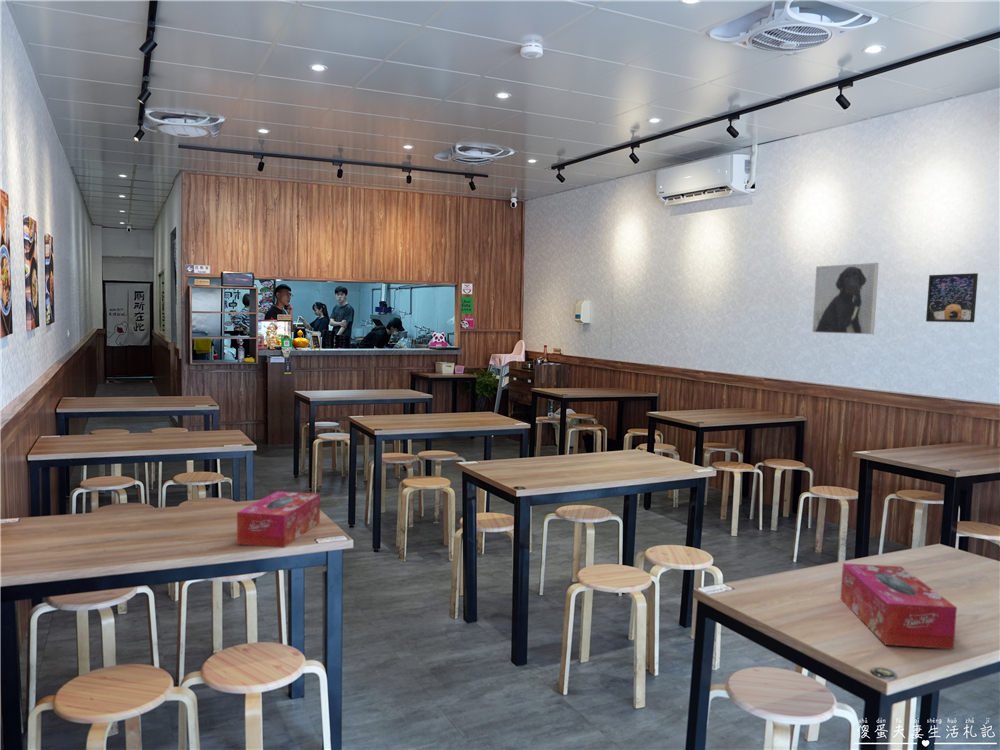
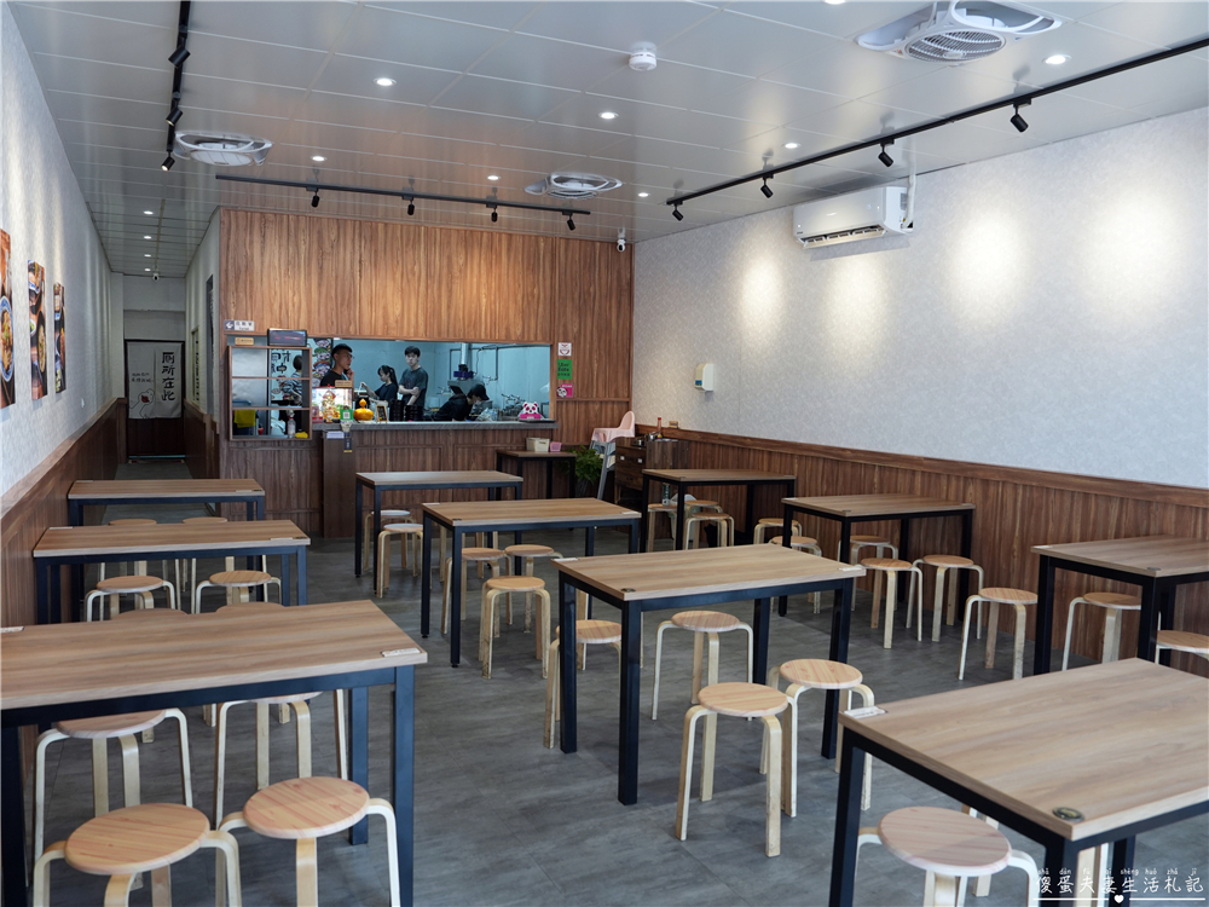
- tissue box [840,562,958,650]
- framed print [925,272,979,323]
- tissue box [236,490,321,549]
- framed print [811,262,880,335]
